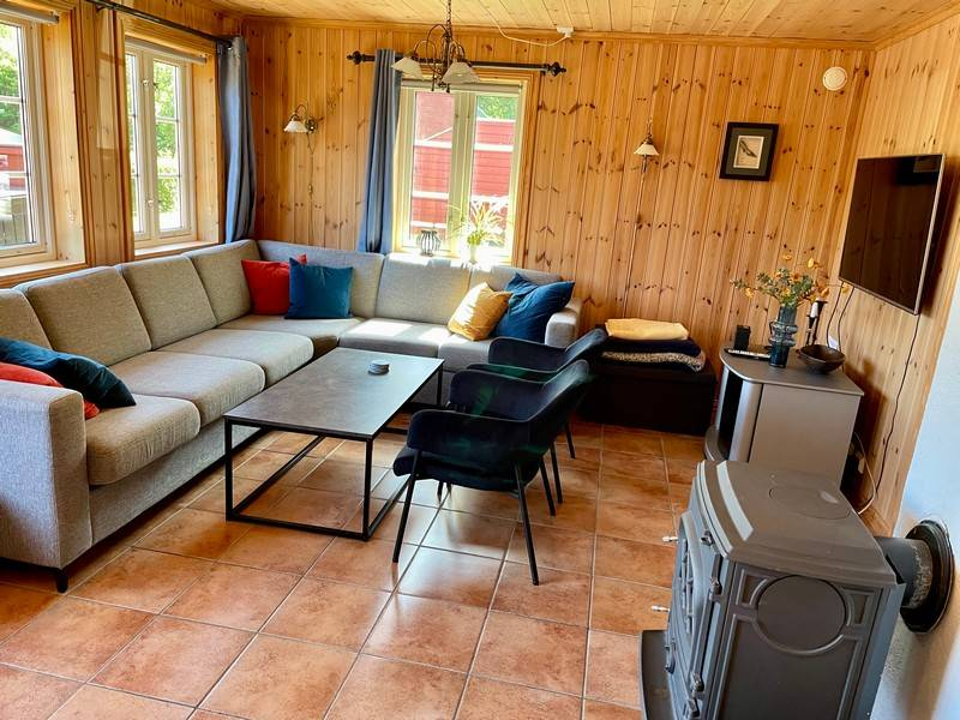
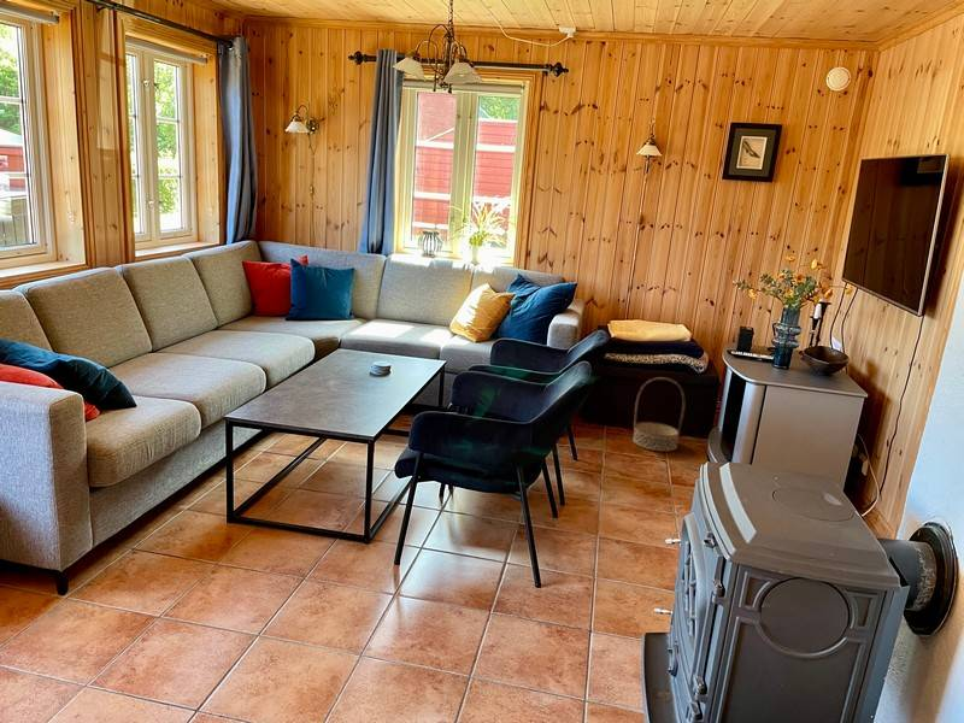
+ basket [631,376,687,453]
